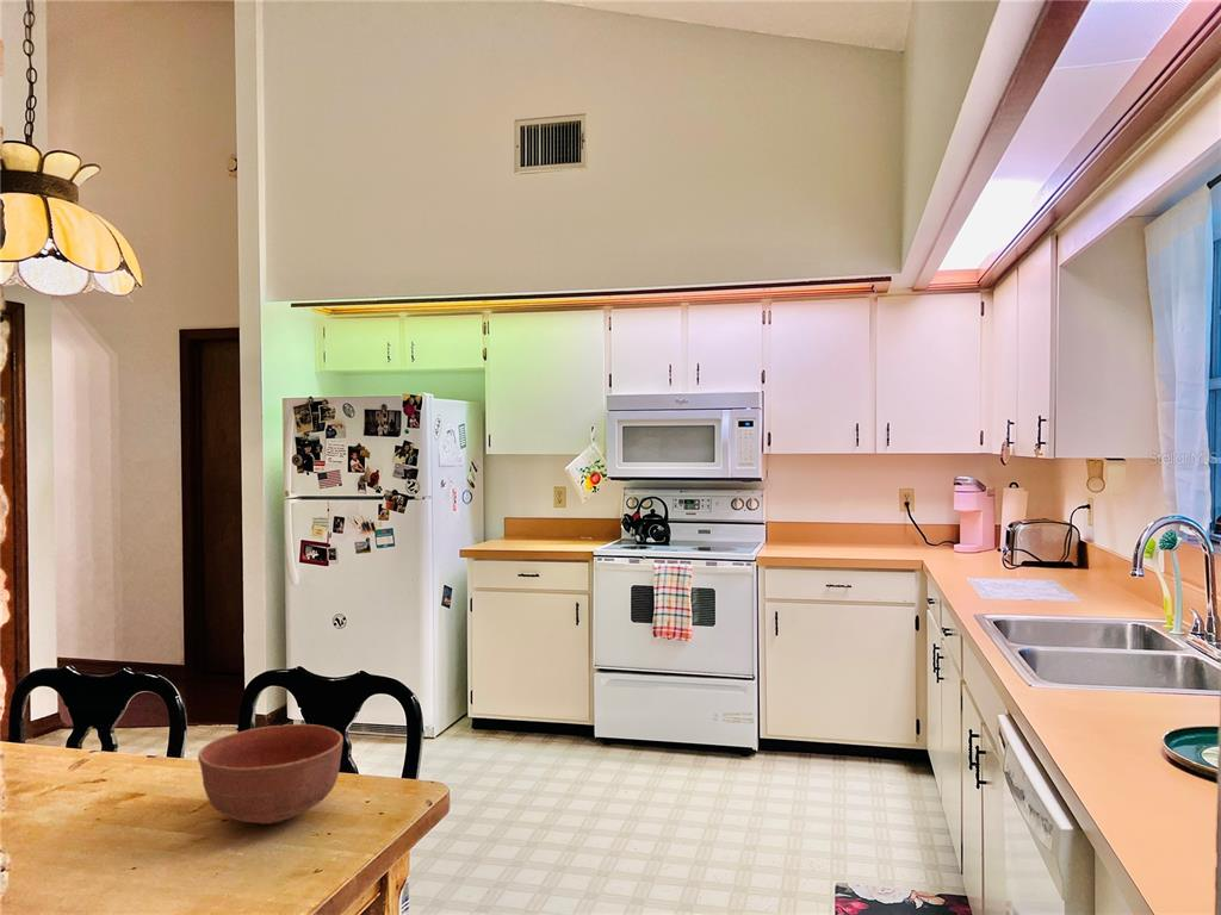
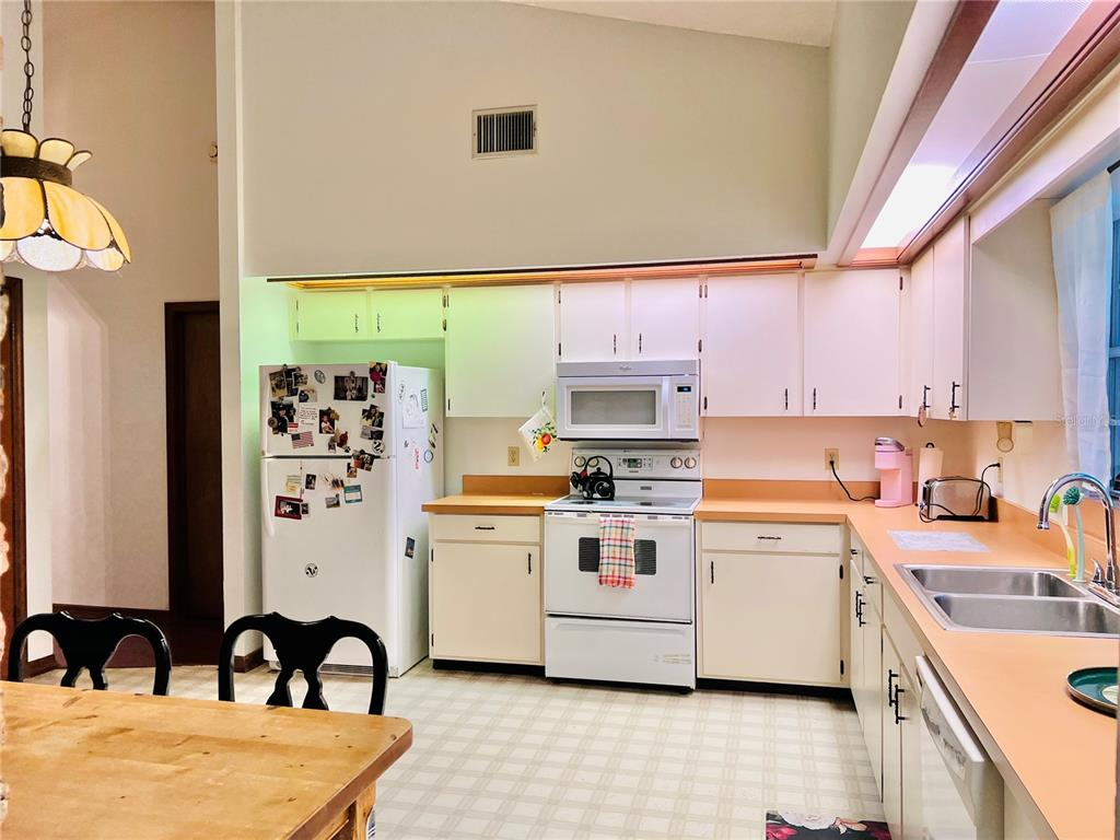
- bowl [197,723,345,826]
